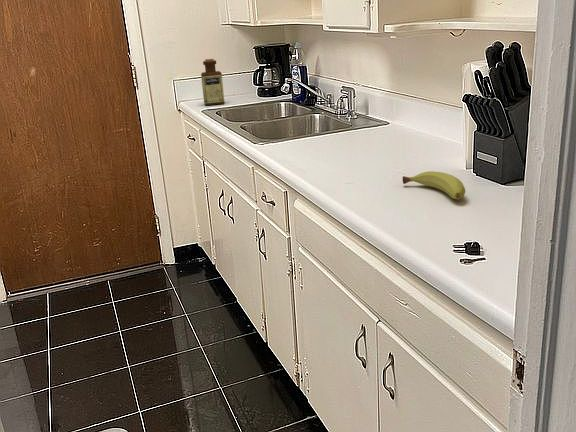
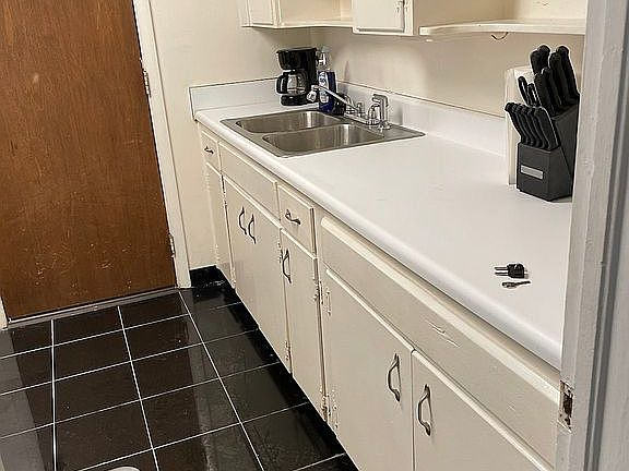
- bottle [200,58,225,106]
- fruit [402,170,467,200]
